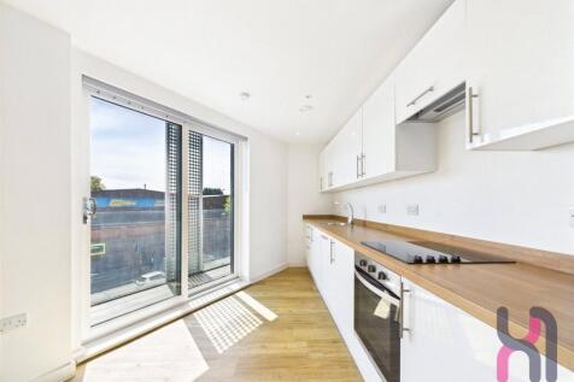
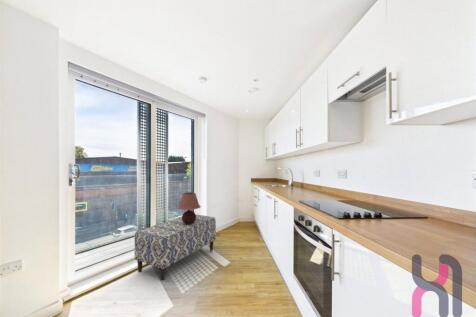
+ table lamp [176,192,202,224]
+ bench [134,214,217,282]
